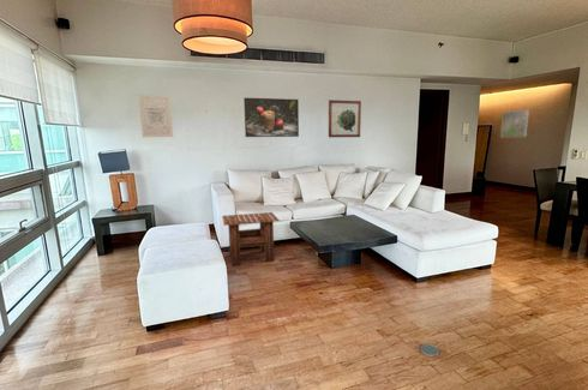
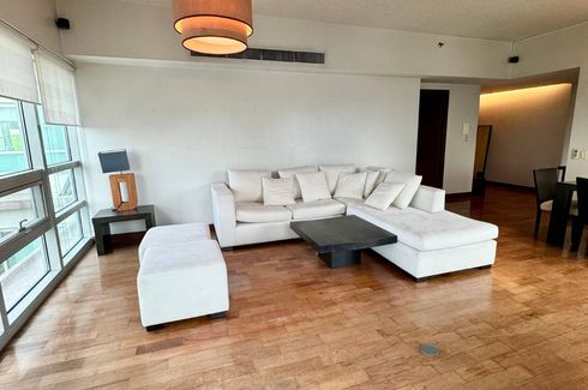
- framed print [499,108,530,138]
- side table [221,211,281,266]
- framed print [242,97,300,138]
- wall art [137,94,174,138]
- wall art [328,98,362,138]
